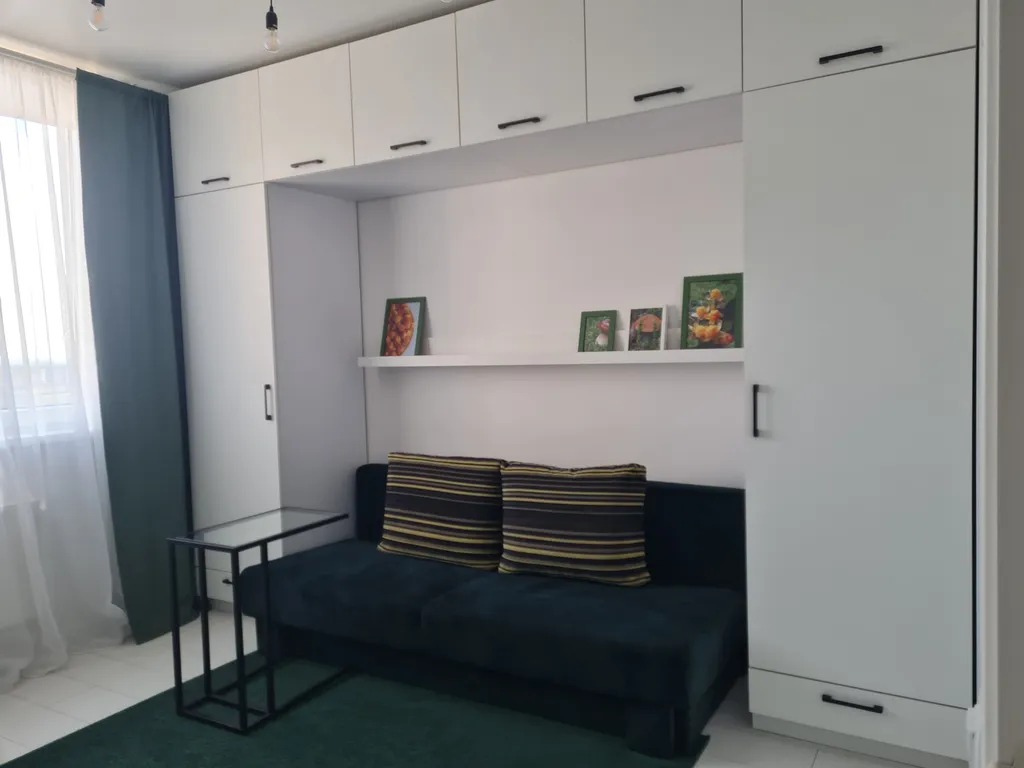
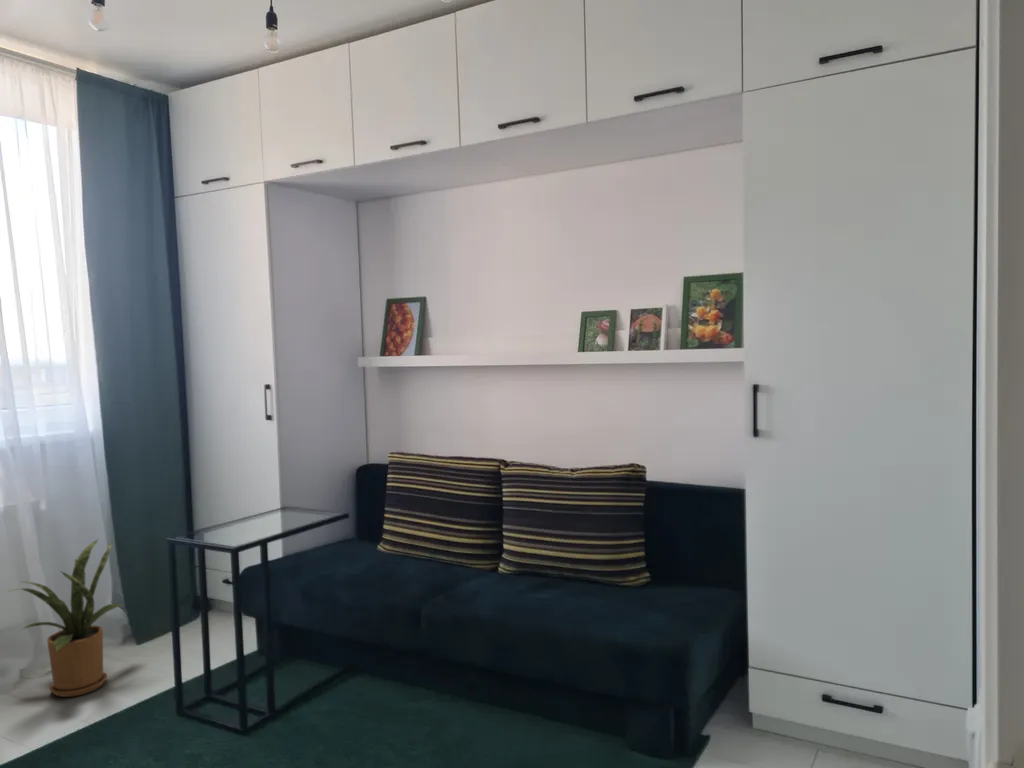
+ house plant [7,537,126,698]
